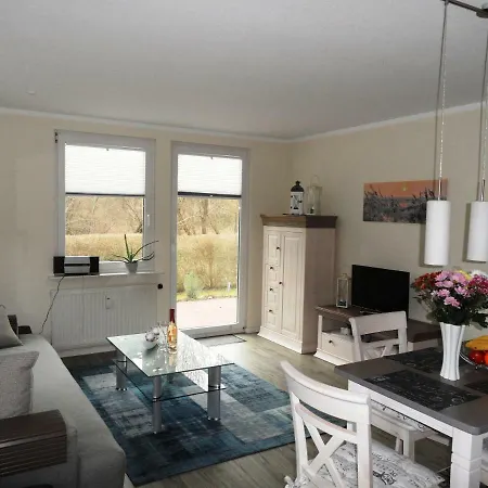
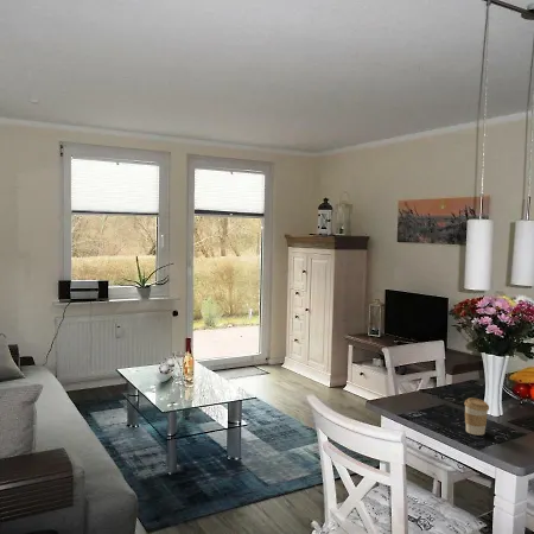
+ coffee cup [463,396,490,437]
